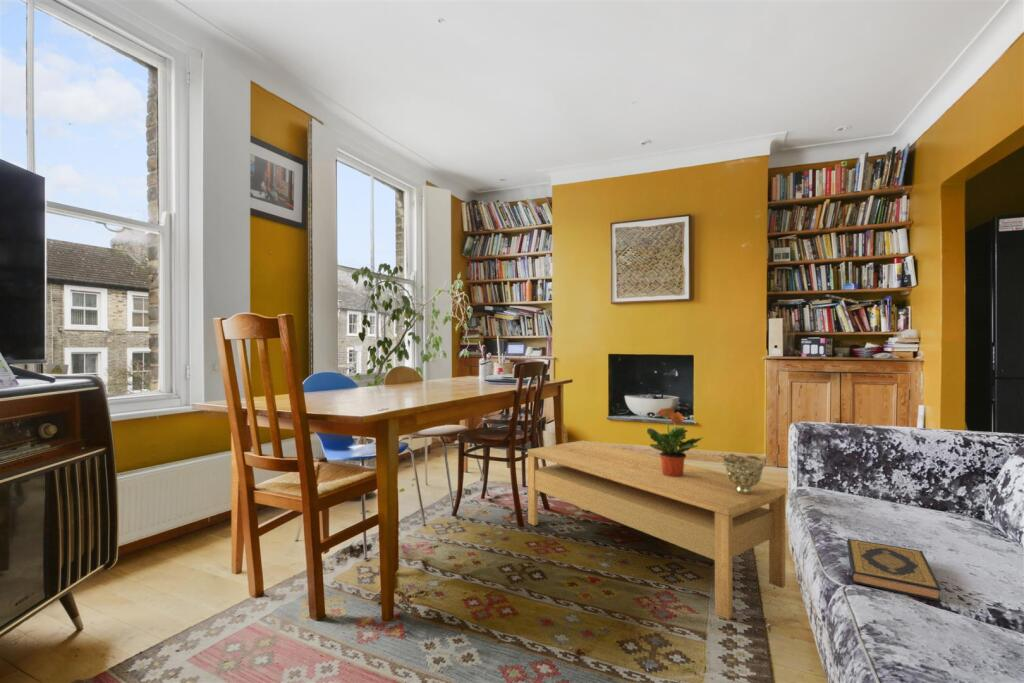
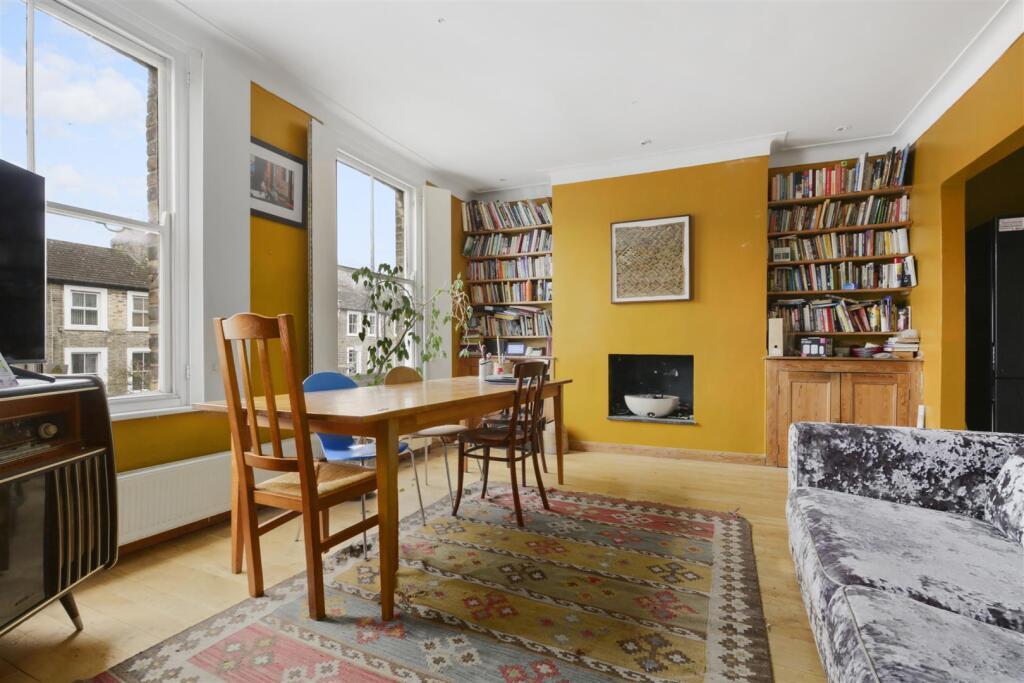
- coffee table [526,439,787,621]
- hardback book [846,538,942,603]
- potted plant [646,407,705,476]
- decorative bowl [721,453,766,494]
